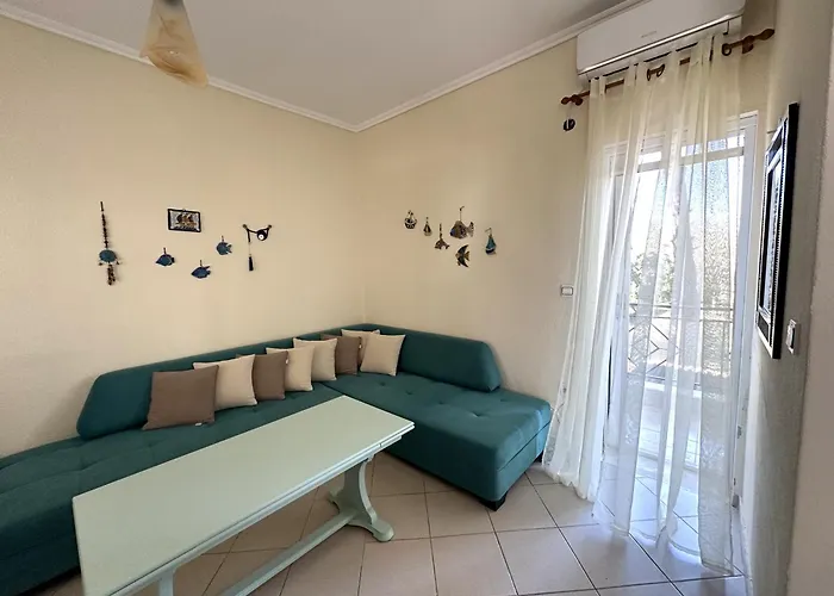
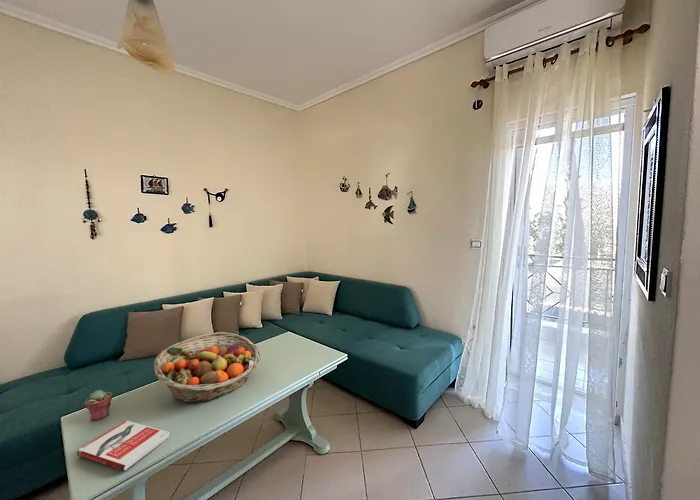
+ potted succulent [84,389,113,422]
+ fruit basket [153,331,261,404]
+ book [75,420,171,472]
